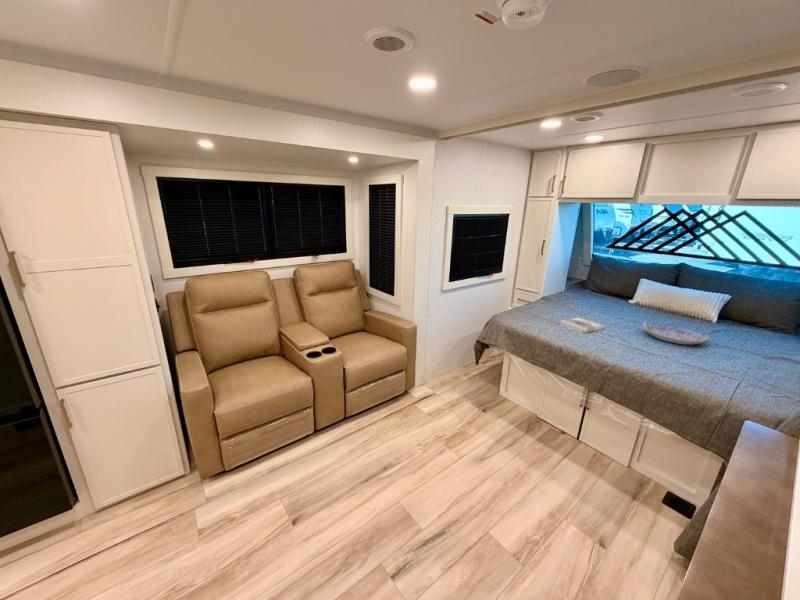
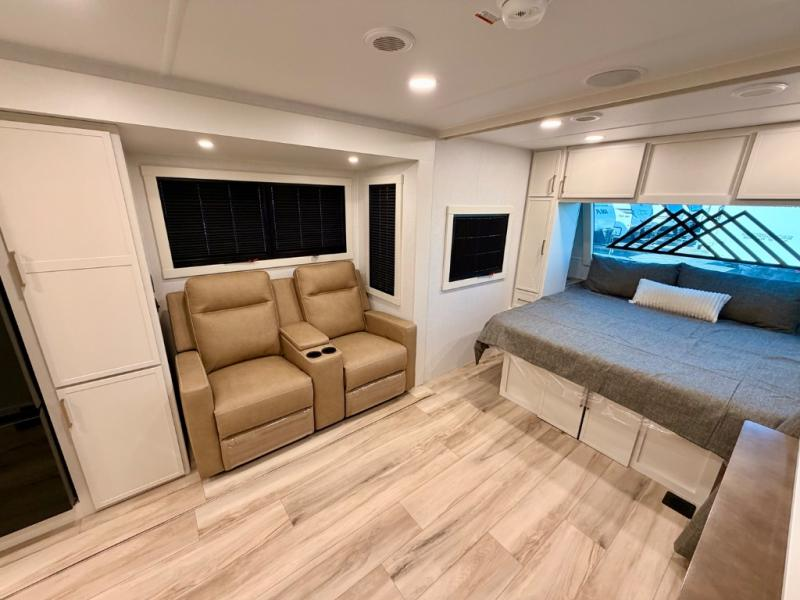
- serving tray [642,321,710,345]
- book [558,316,604,334]
